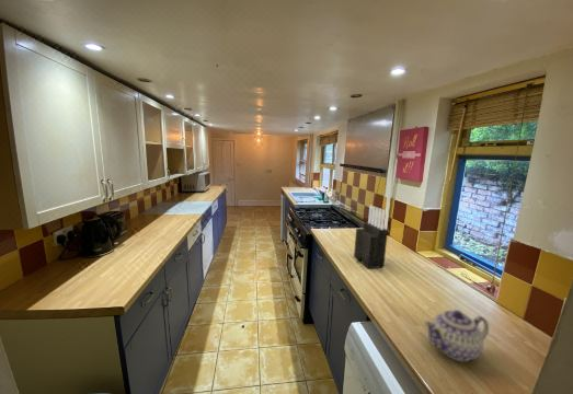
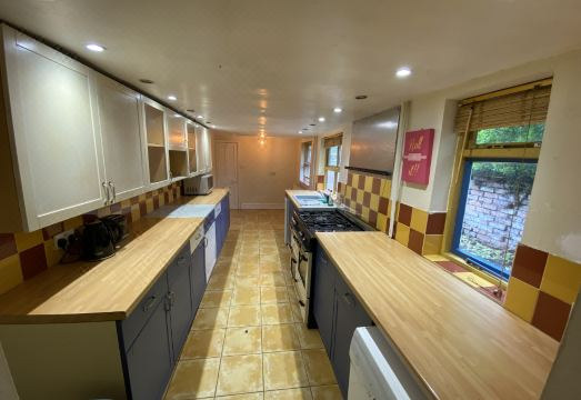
- teapot [423,309,490,362]
- knife block [353,205,389,269]
